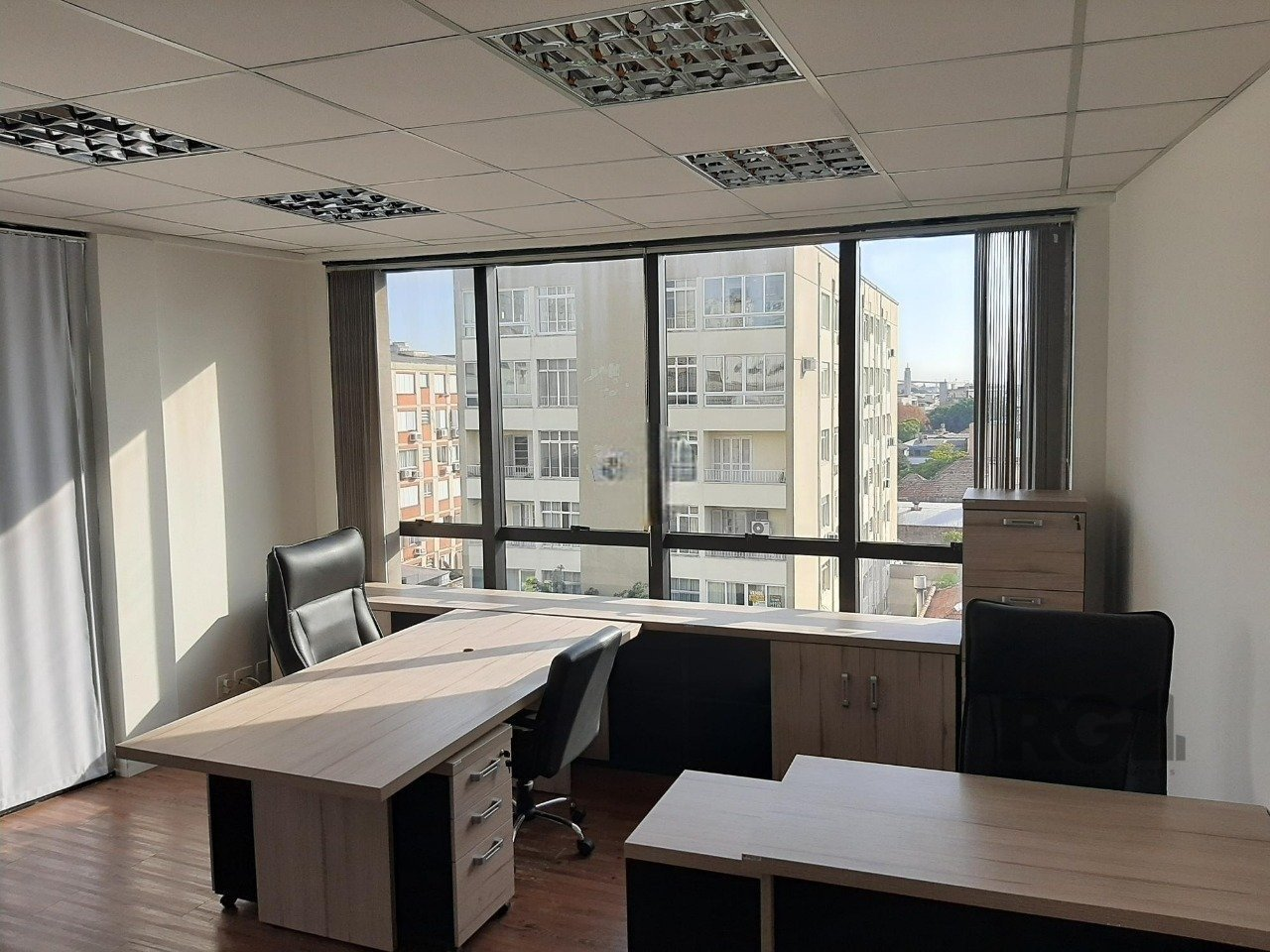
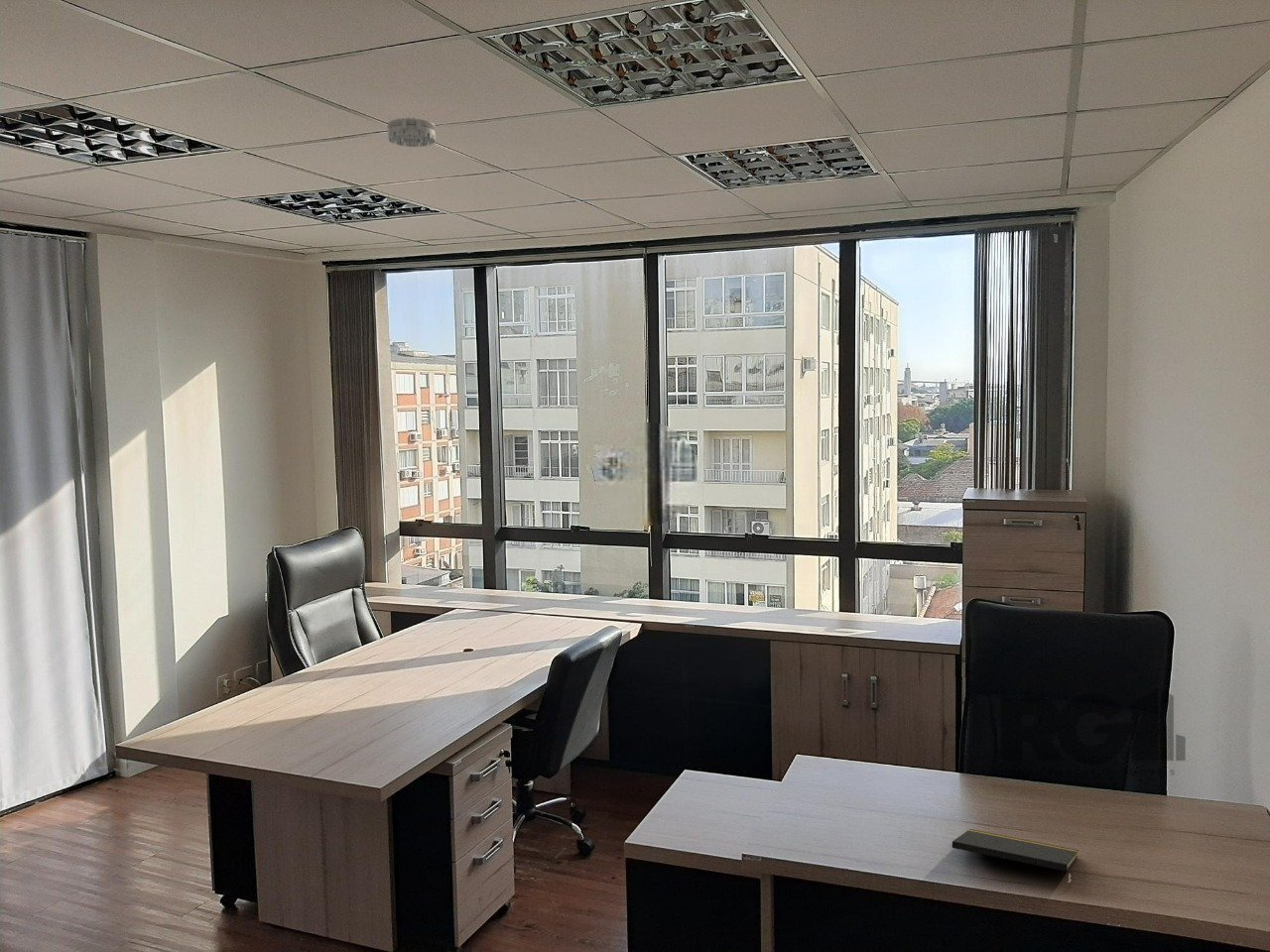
+ notepad [952,828,1080,887]
+ smoke detector [387,117,437,148]
